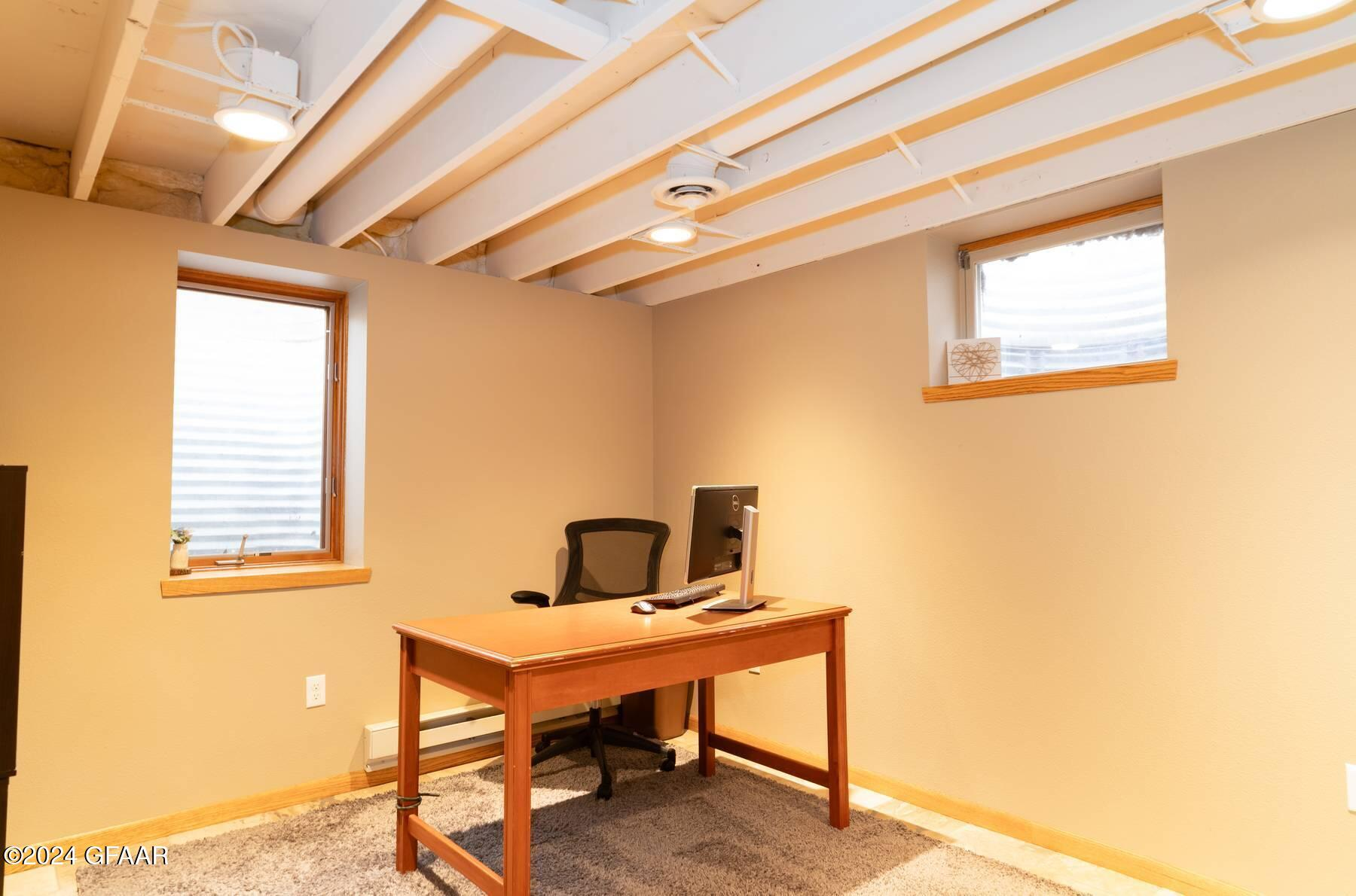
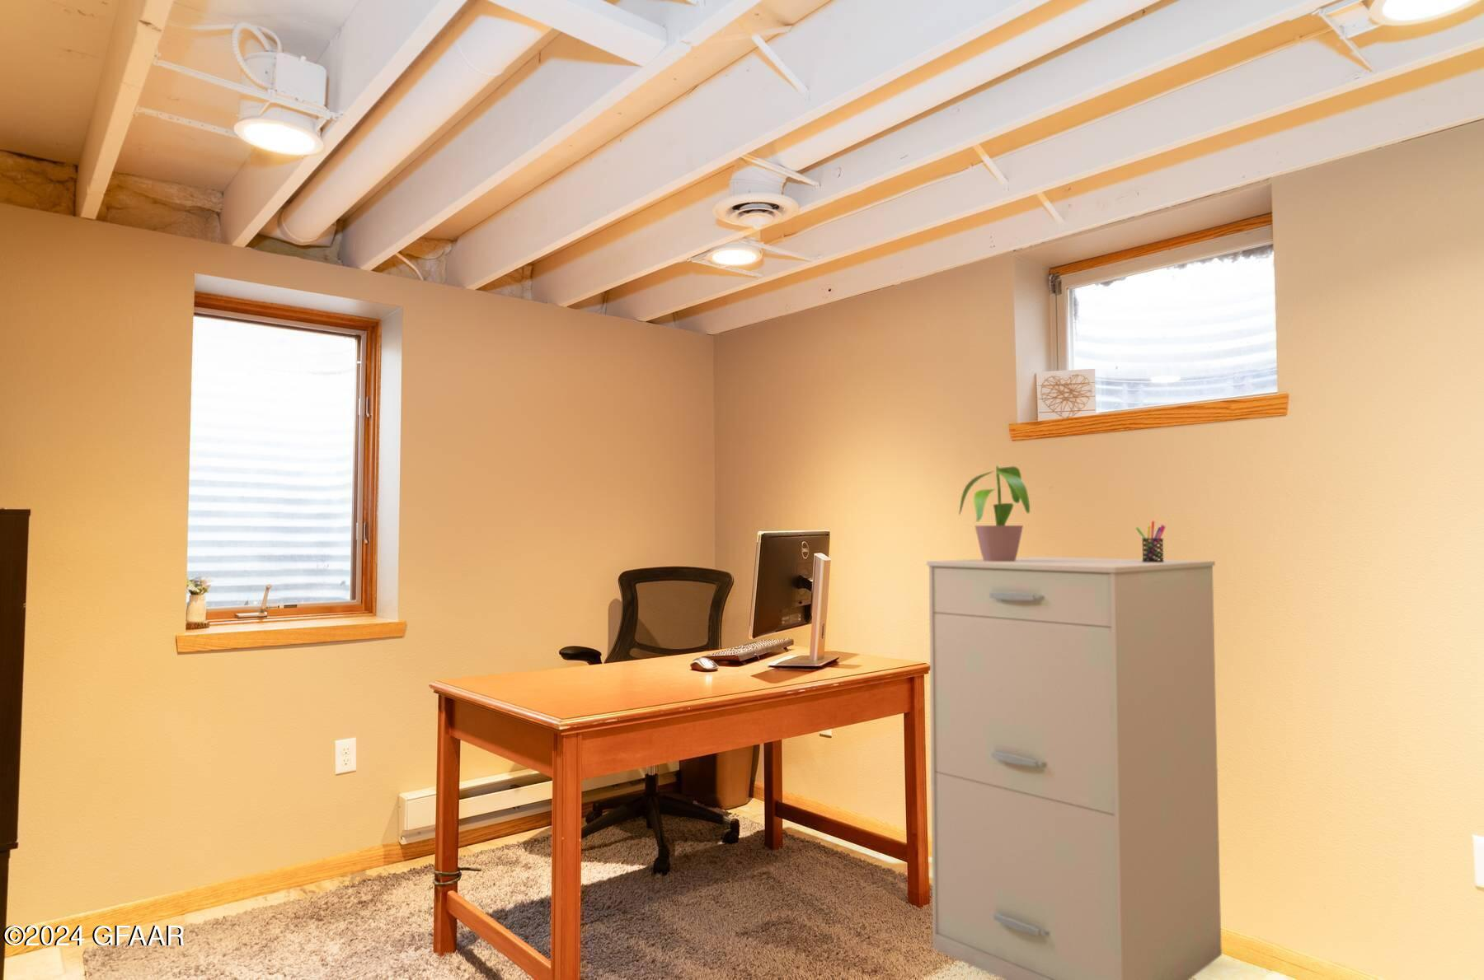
+ pen holder [1135,521,1167,562]
+ filing cabinet [926,556,1222,980]
+ potted plant [958,465,1031,562]
